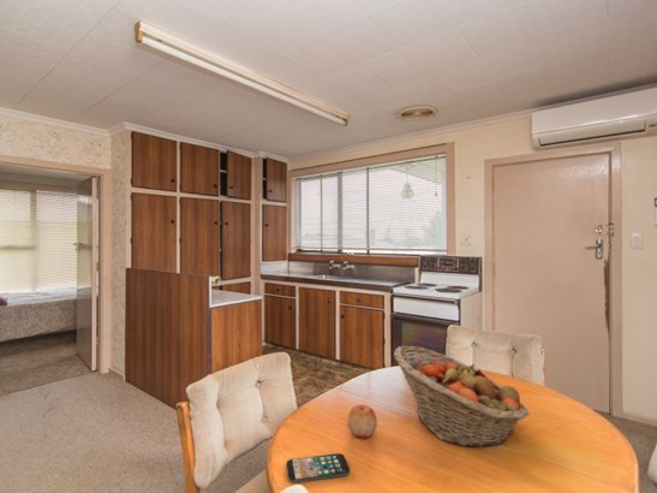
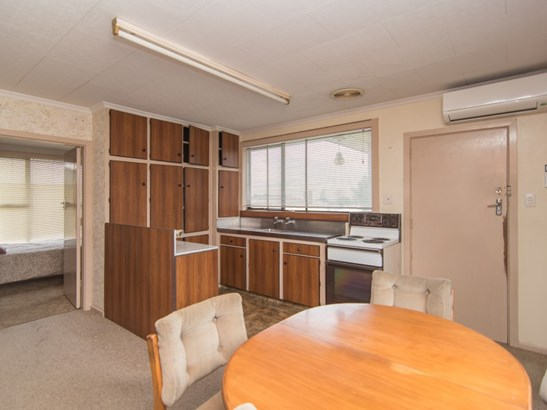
- fruit basket [393,345,530,449]
- smartphone [286,452,351,483]
- apple [347,403,378,439]
